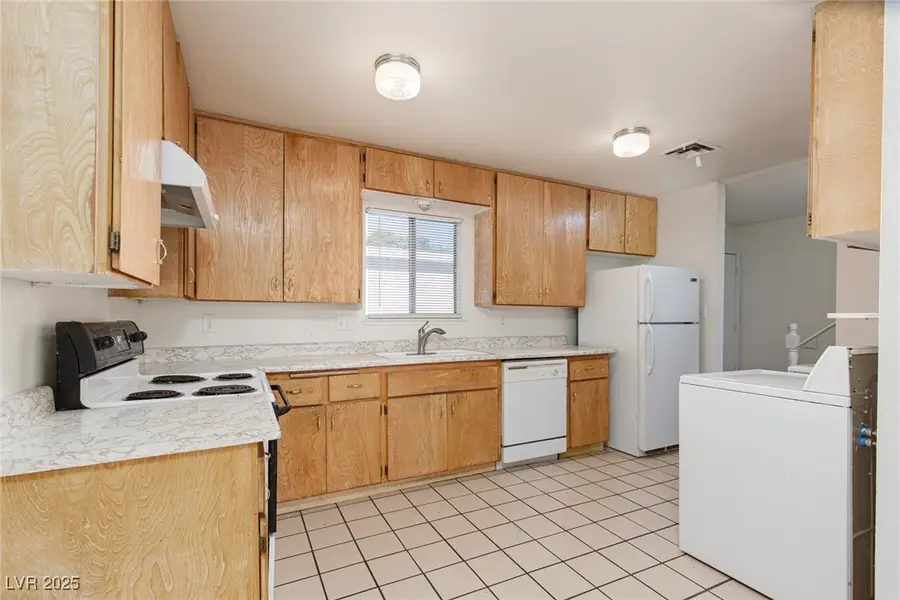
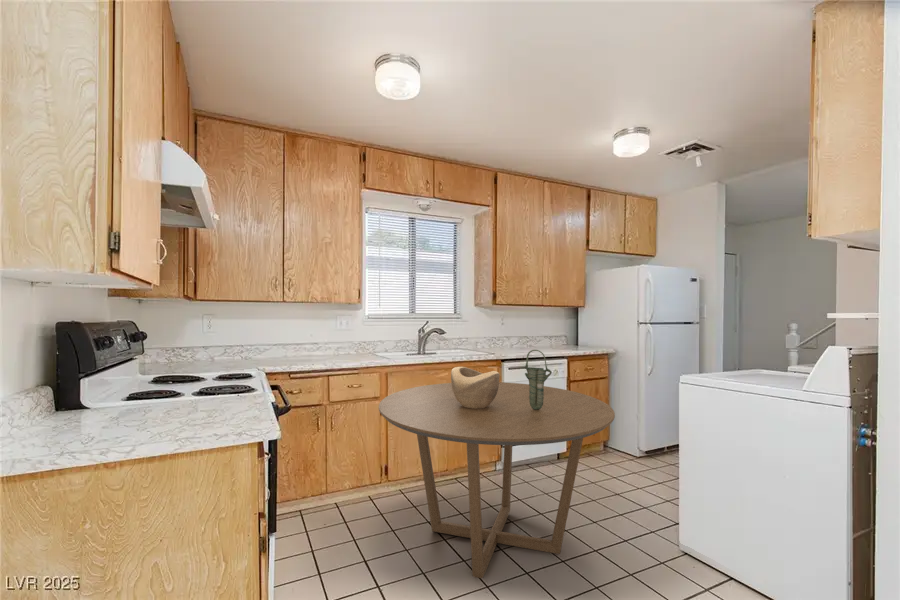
+ decorative bowl [450,366,501,409]
+ dining table [378,381,616,579]
+ vase [524,349,553,410]
